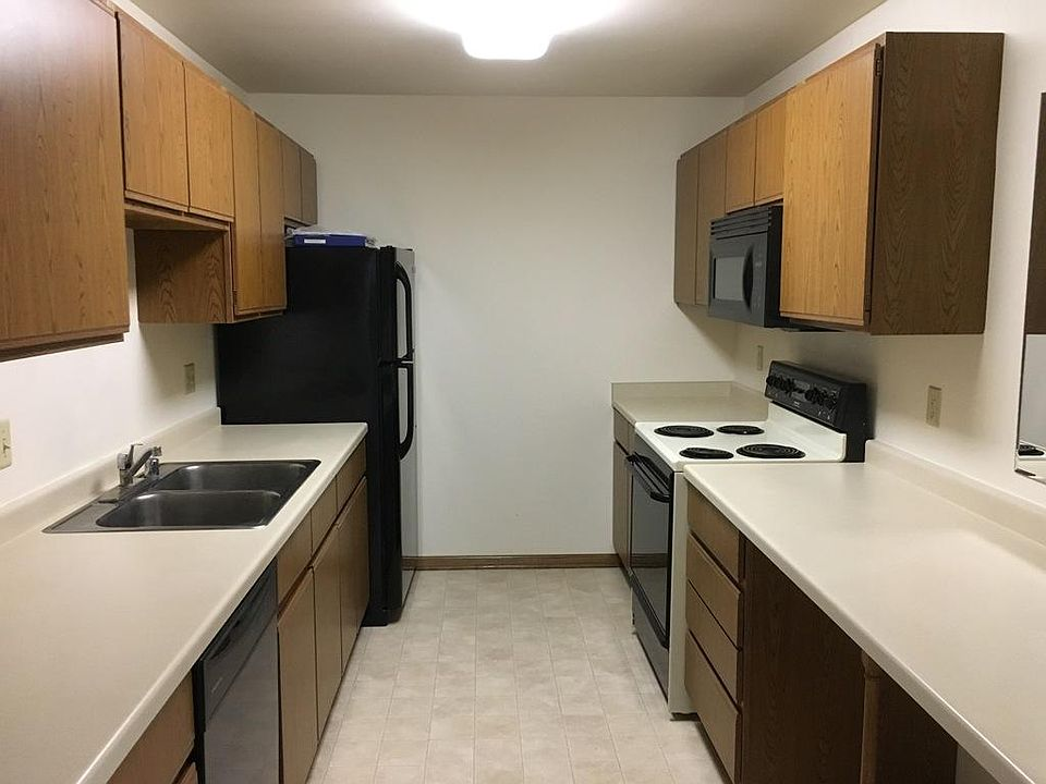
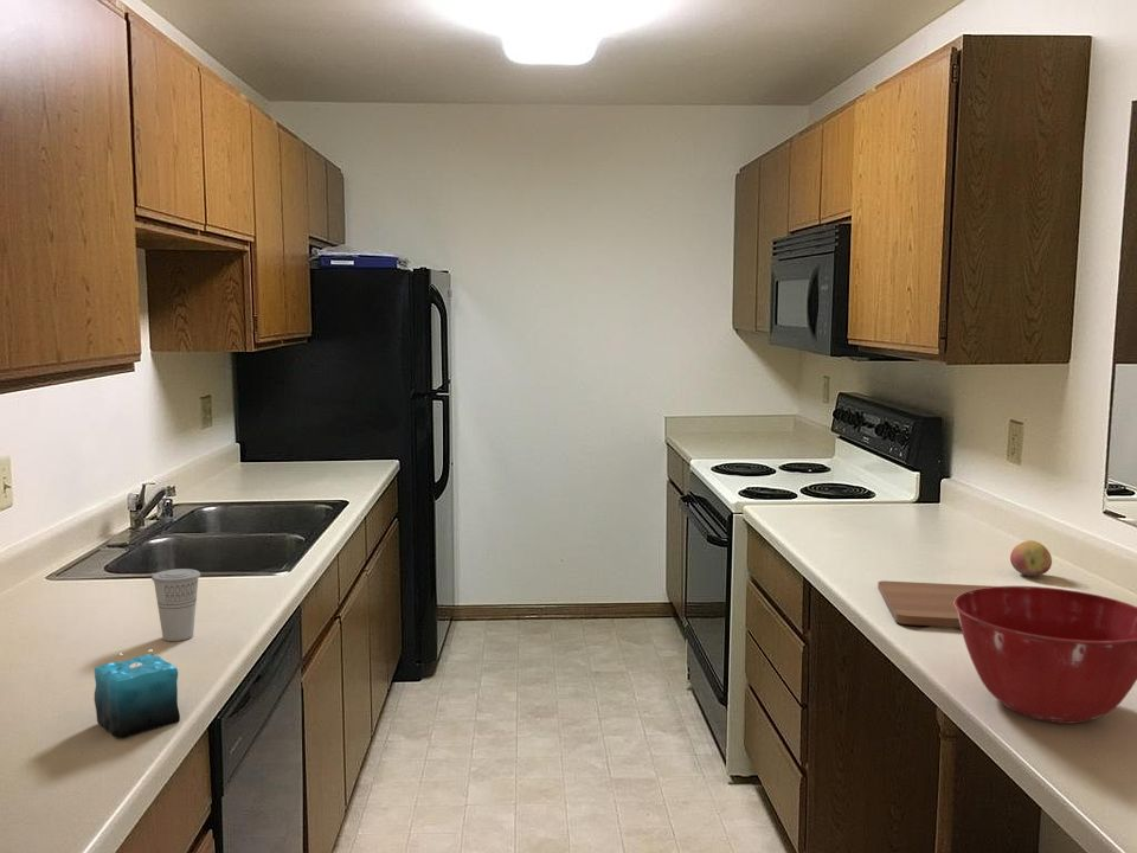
+ cutting board [876,579,993,628]
+ mixing bowl [953,585,1137,724]
+ candle [94,640,181,740]
+ cup [150,567,201,642]
+ fruit [1009,539,1053,577]
